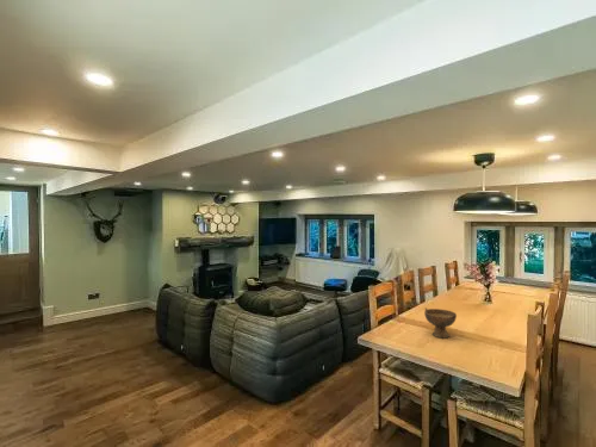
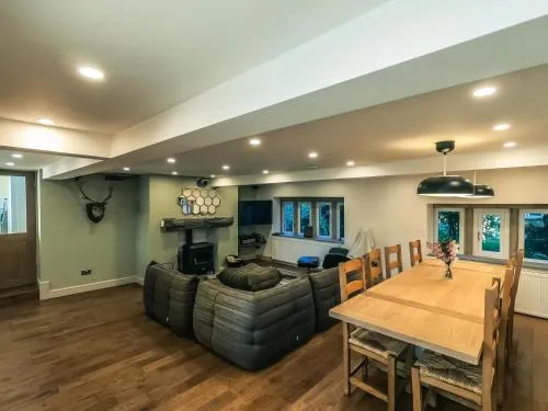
- bowl [423,306,458,340]
